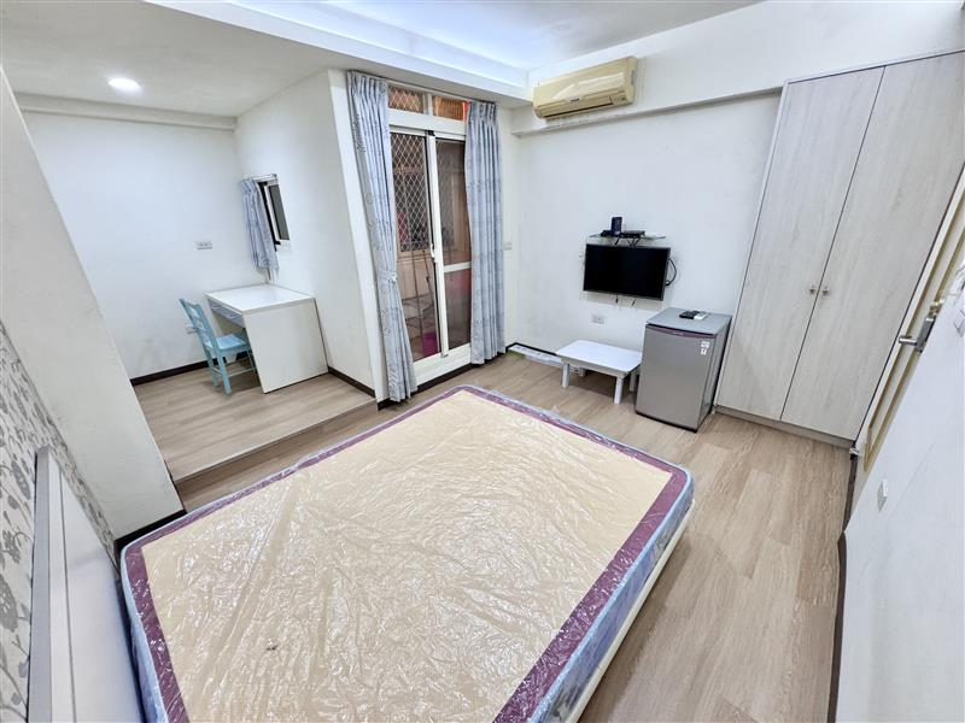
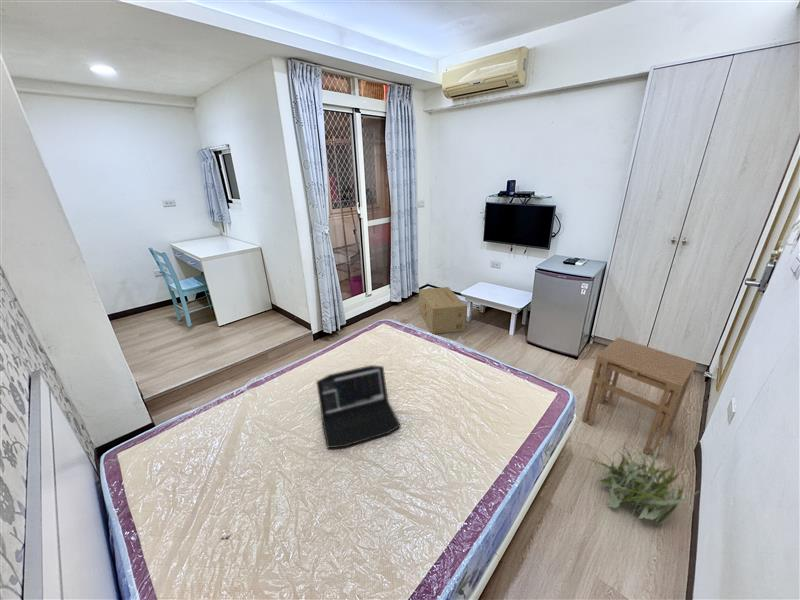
+ stool [581,337,698,458]
+ cardboard box [418,286,467,335]
+ laptop [315,364,401,449]
+ decorative plant [584,434,701,526]
